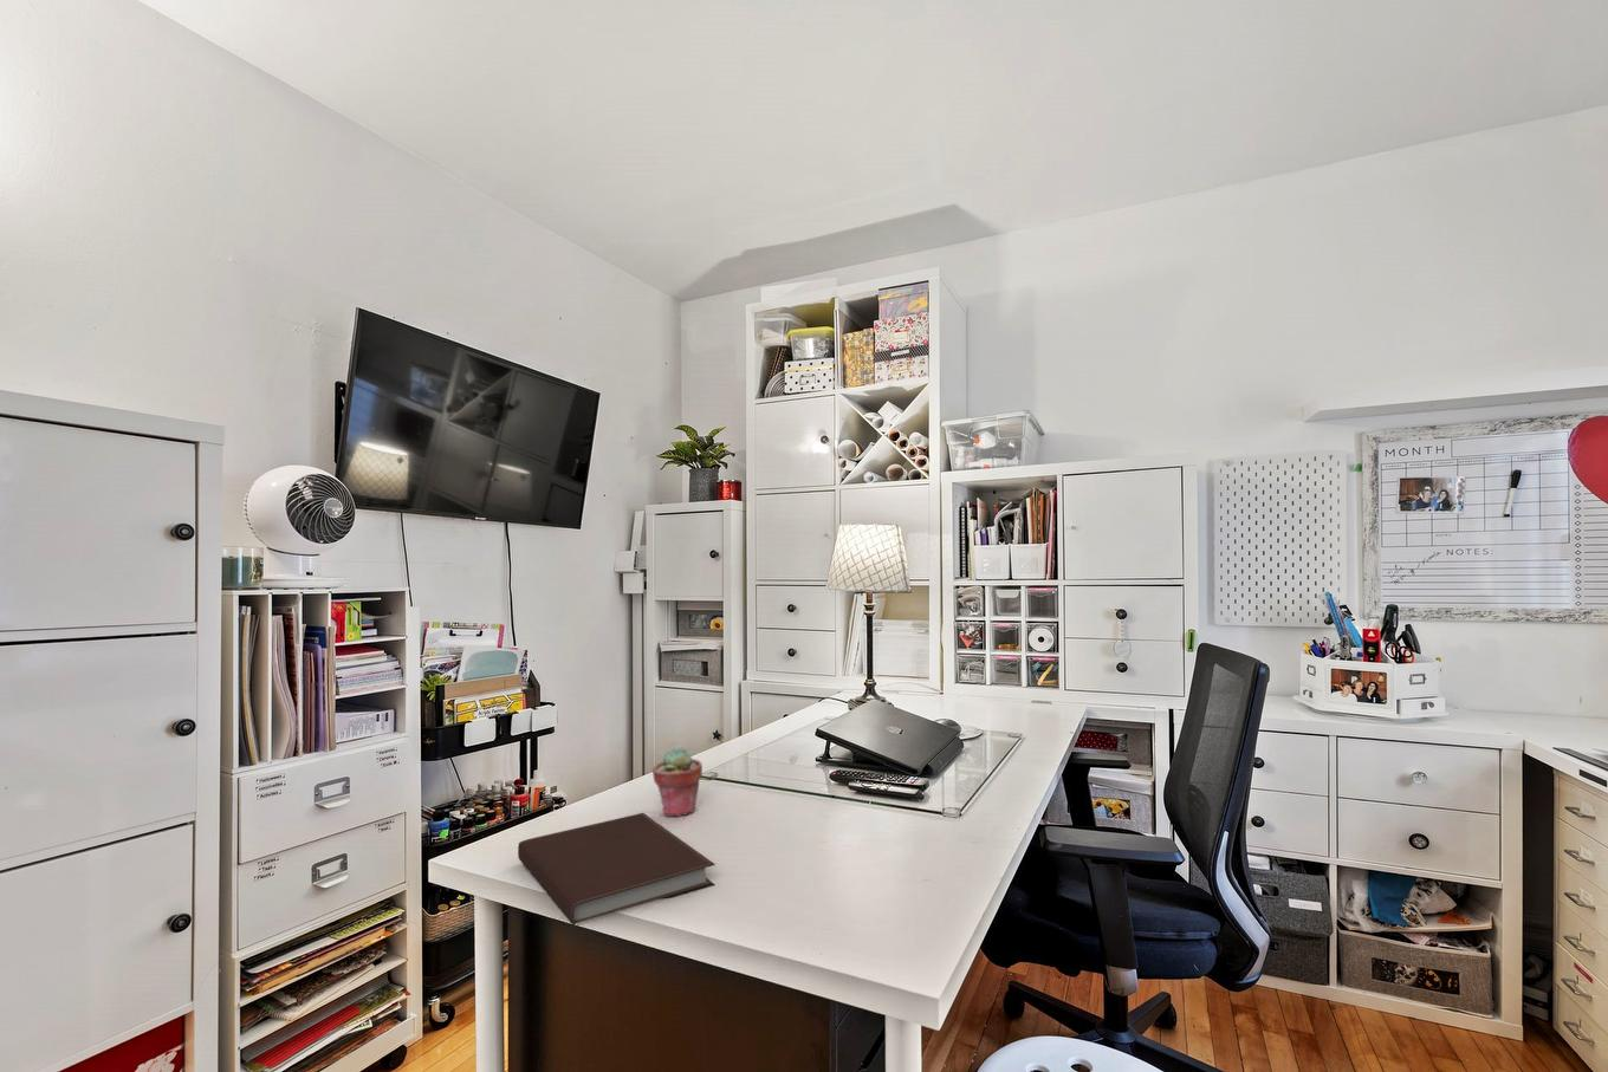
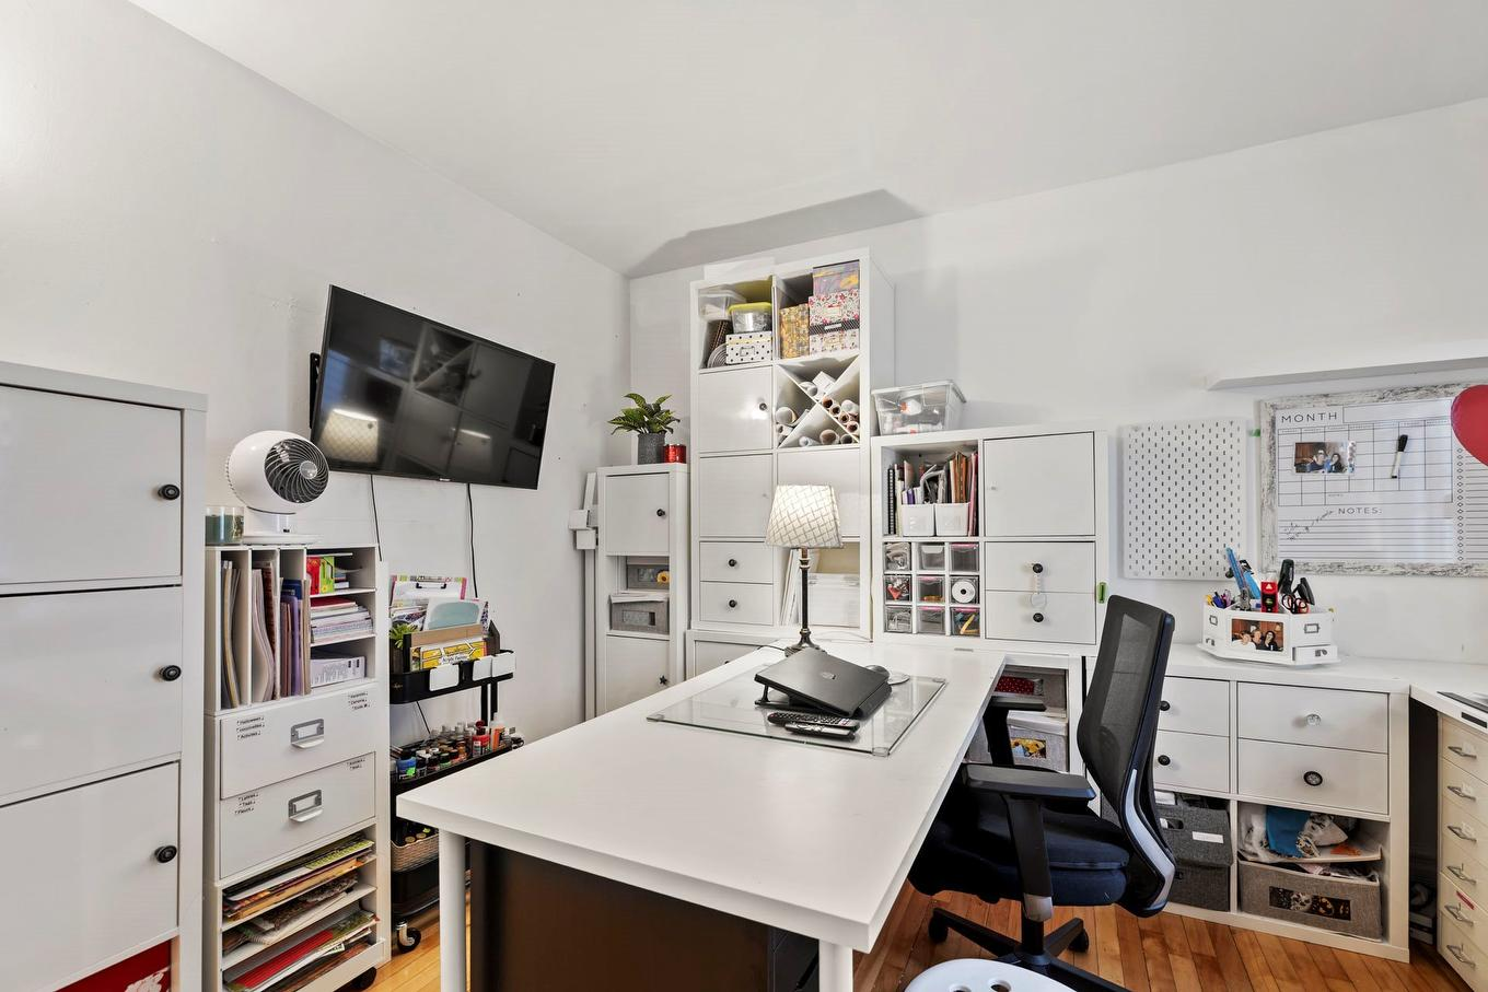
- notebook [517,812,717,927]
- potted succulent [652,745,704,818]
